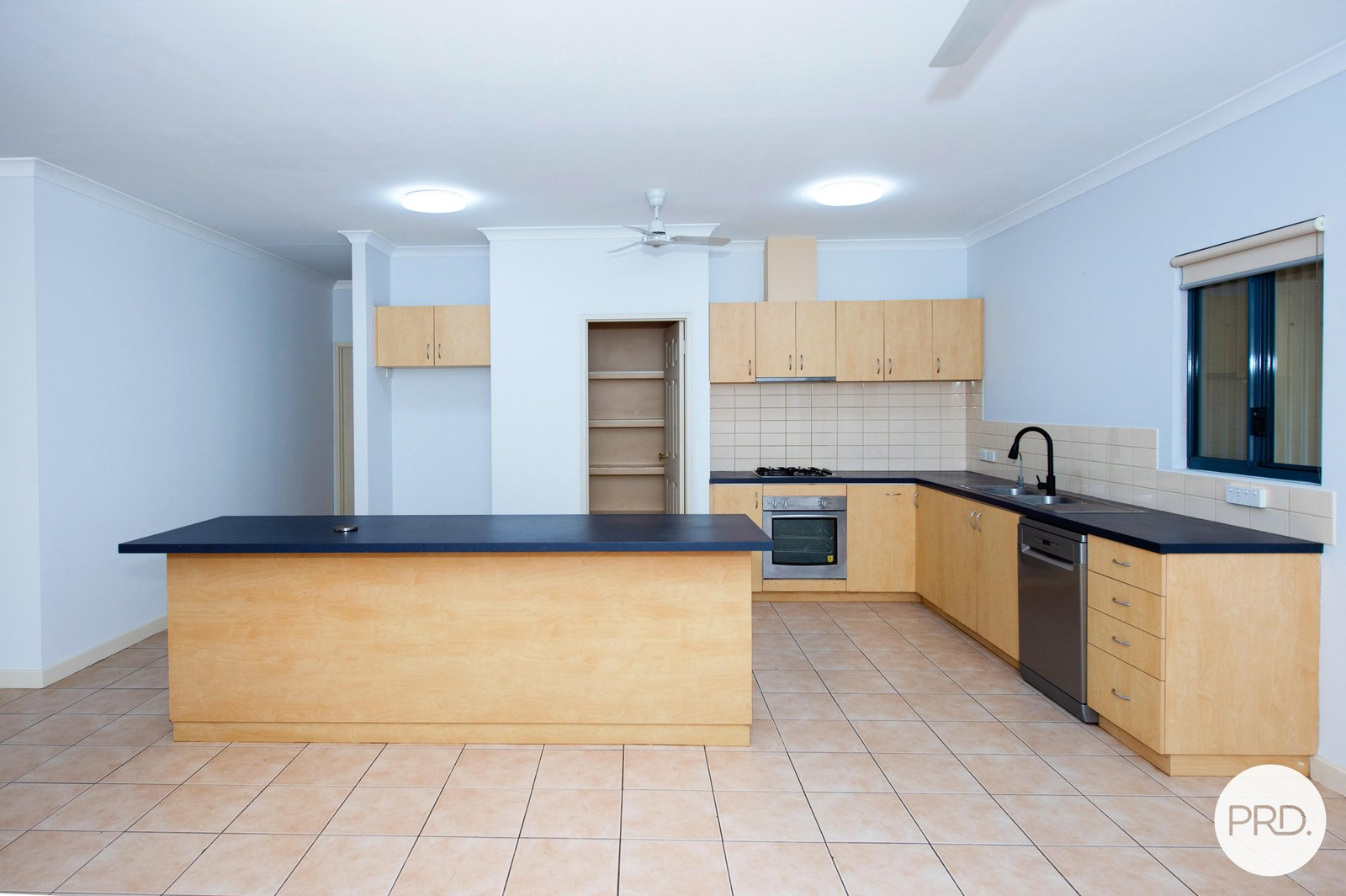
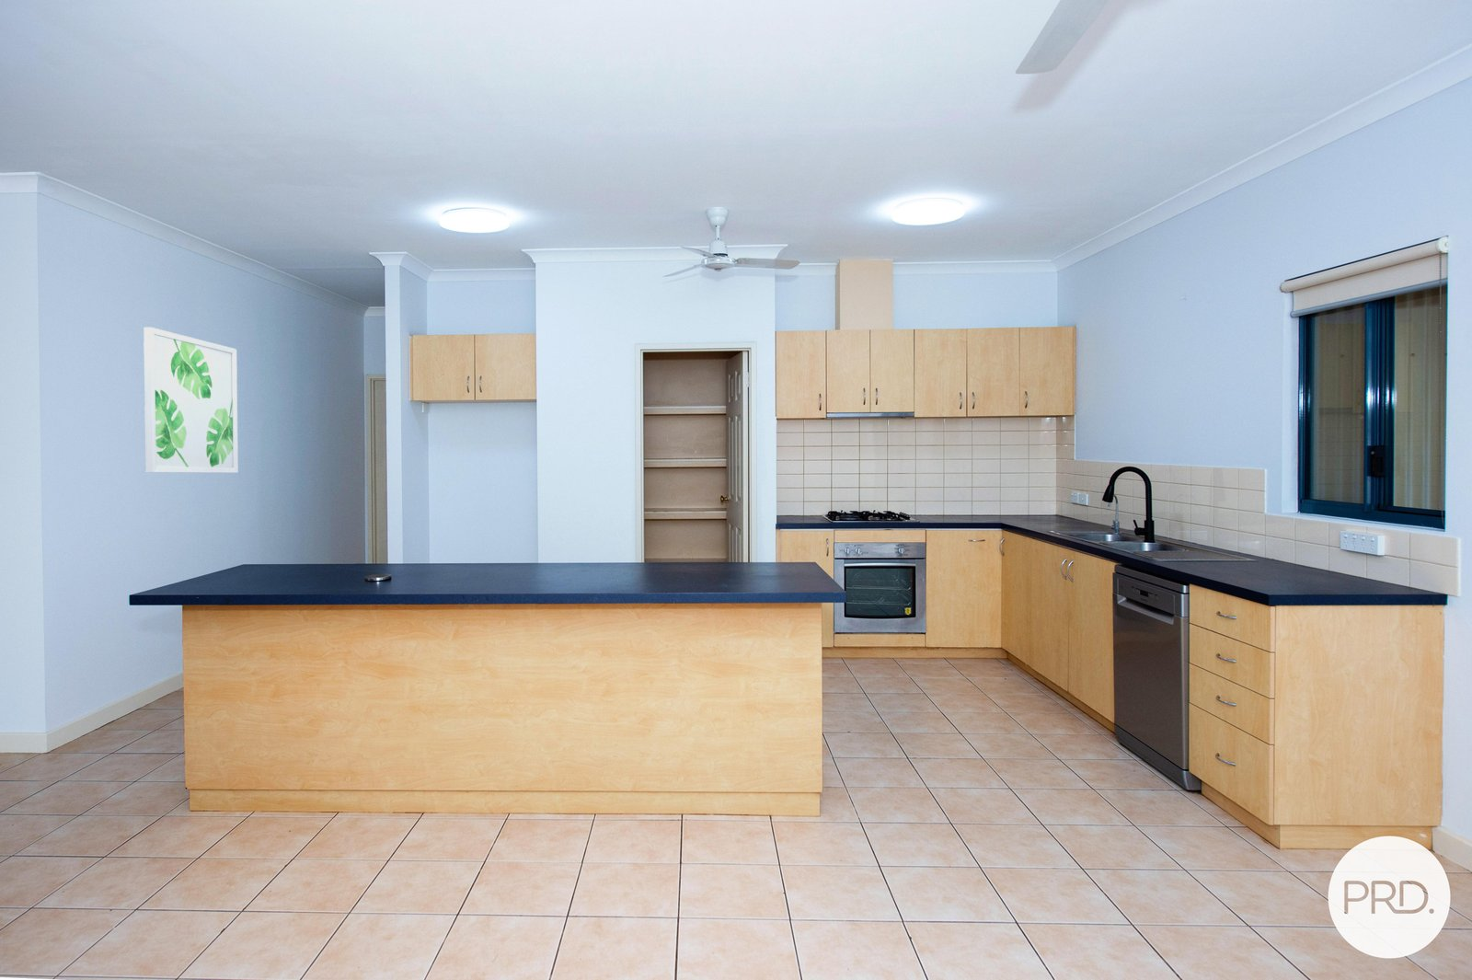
+ wall art [142,327,240,474]
